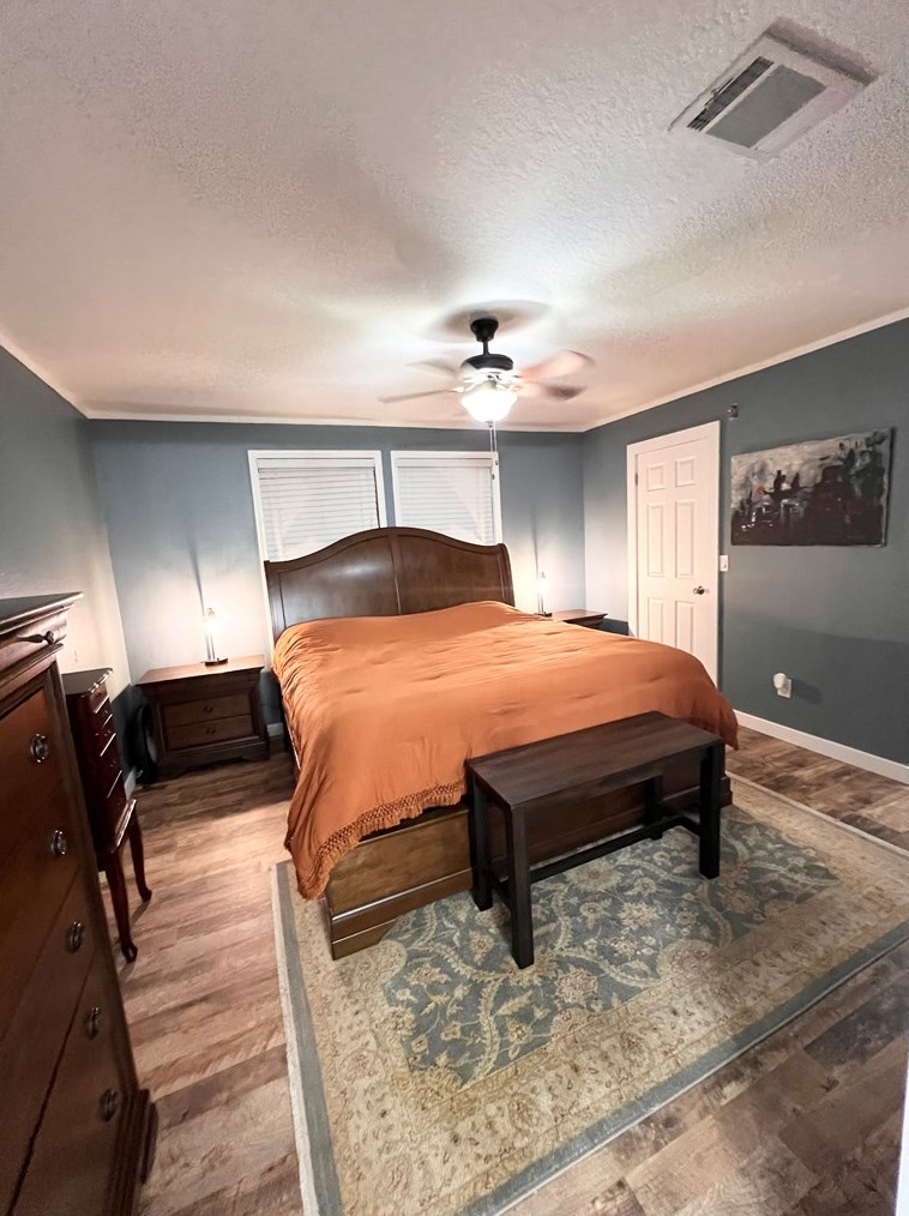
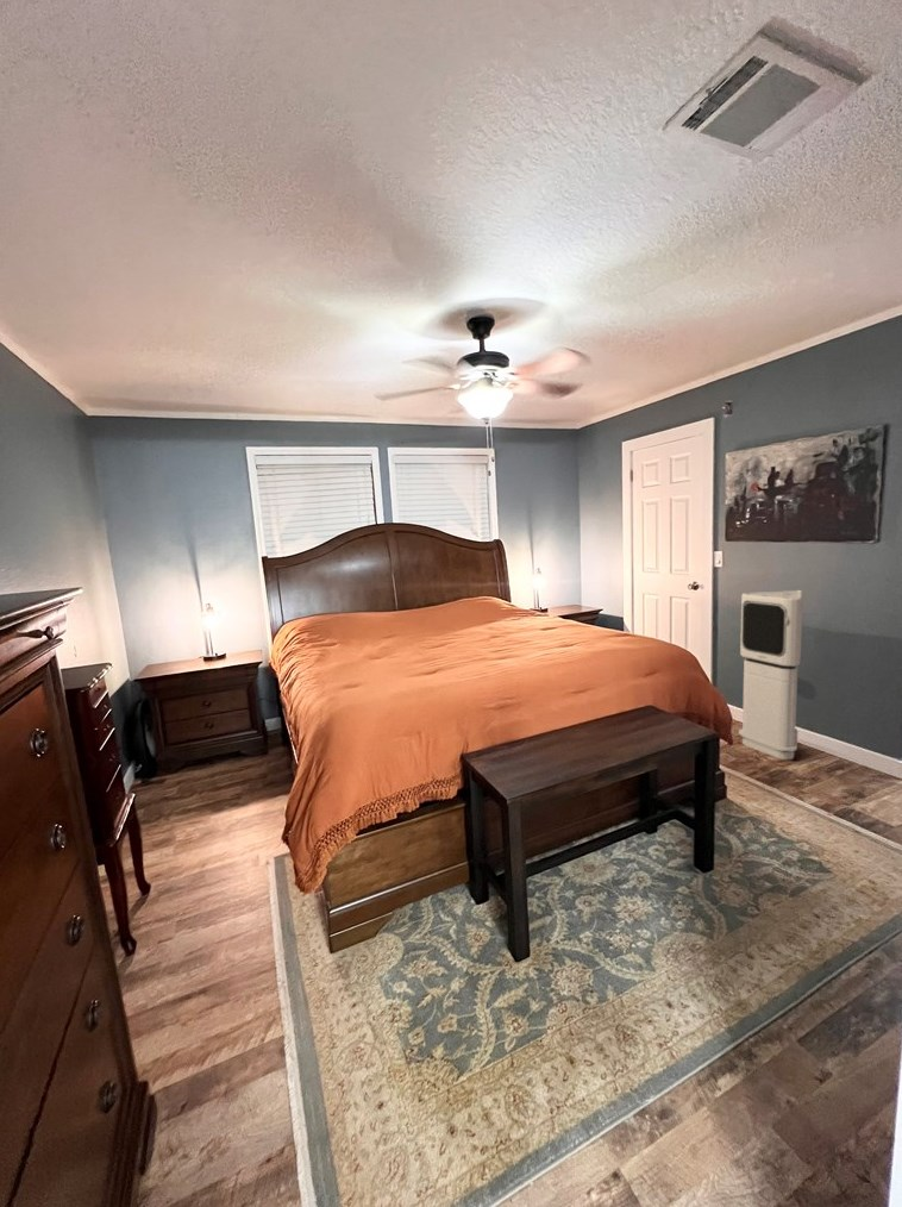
+ air purifier [738,589,804,761]
